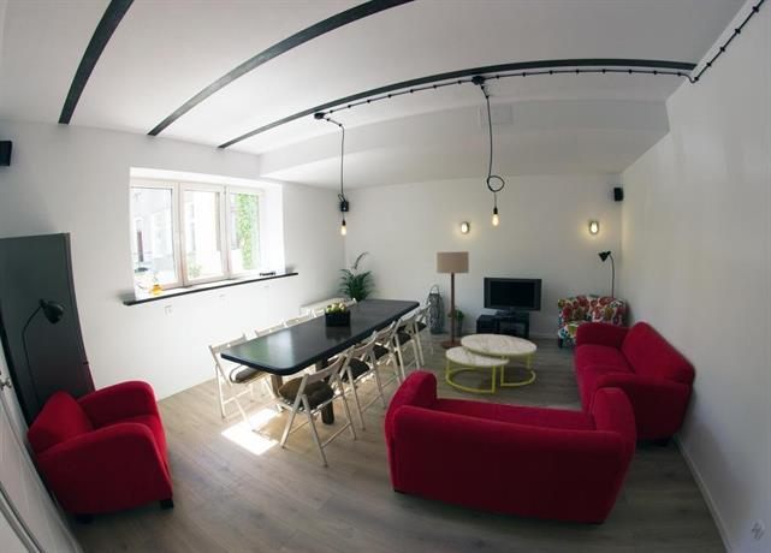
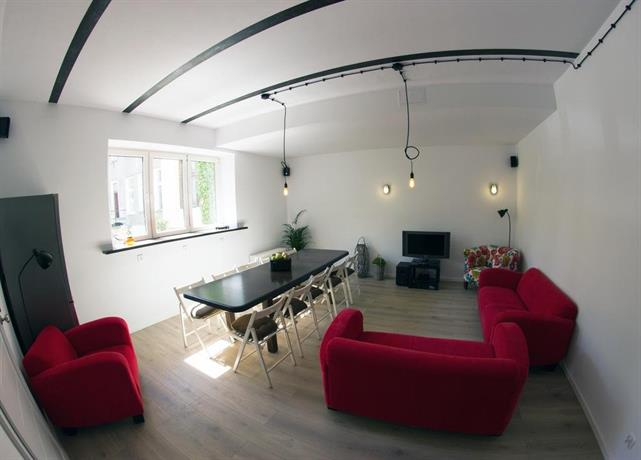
- coffee table [445,333,538,394]
- floor lamp [435,251,470,350]
